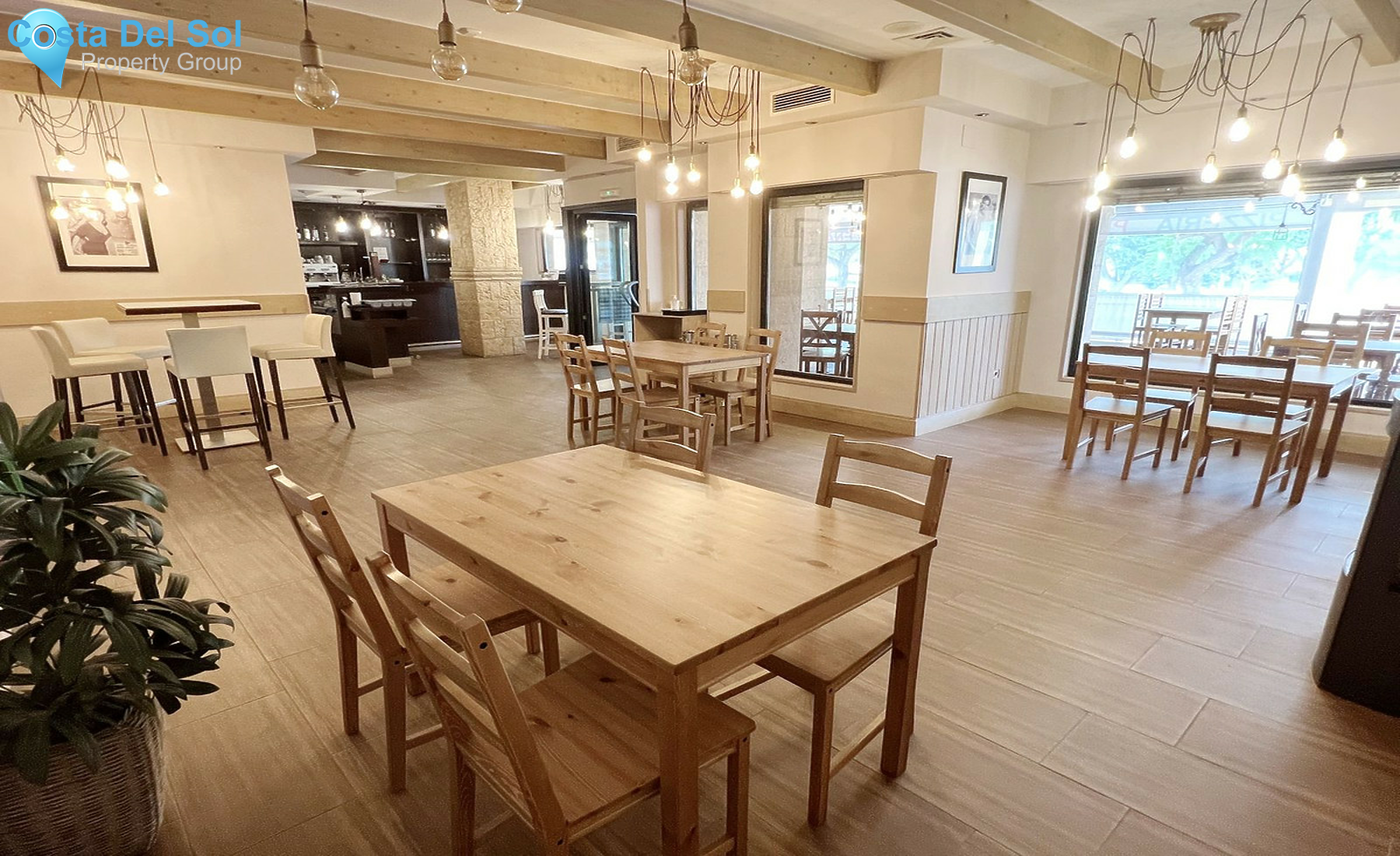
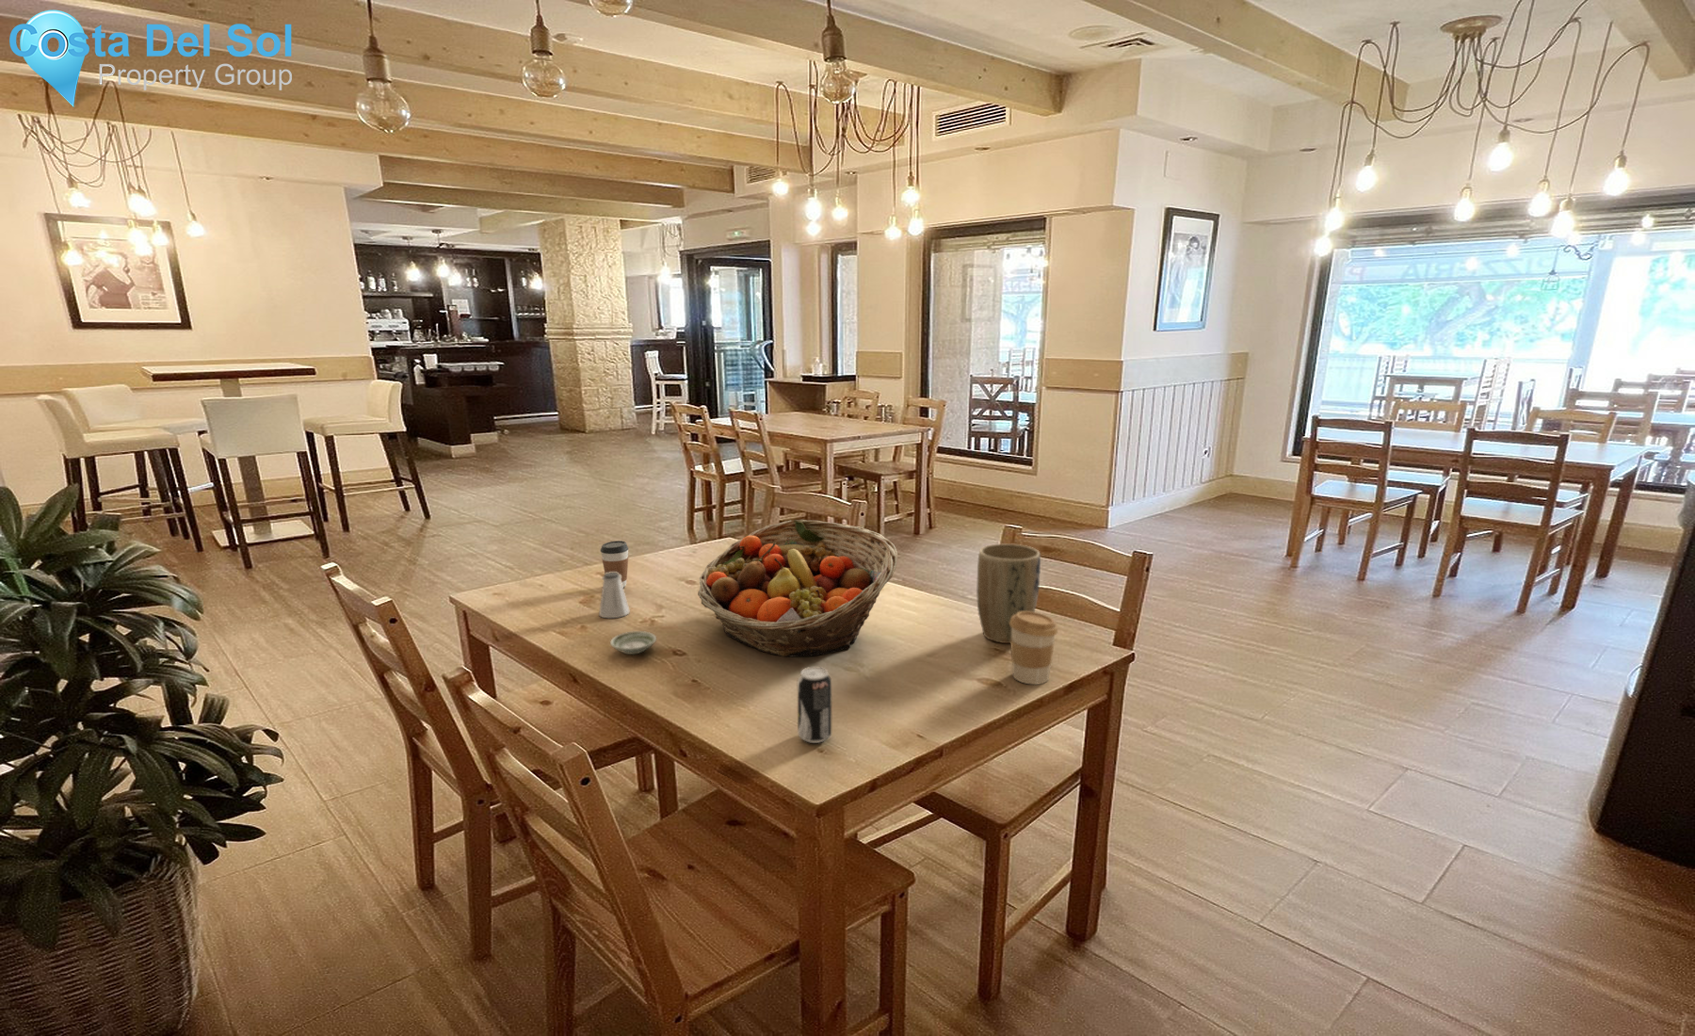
+ coffee cup [599,540,630,588]
+ coffee cup [1010,611,1059,686]
+ plant pot [976,542,1041,644]
+ saltshaker [598,571,630,620]
+ saucer [609,631,657,656]
+ fruit basket [697,519,898,657]
+ beverage can [797,666,833,744]
